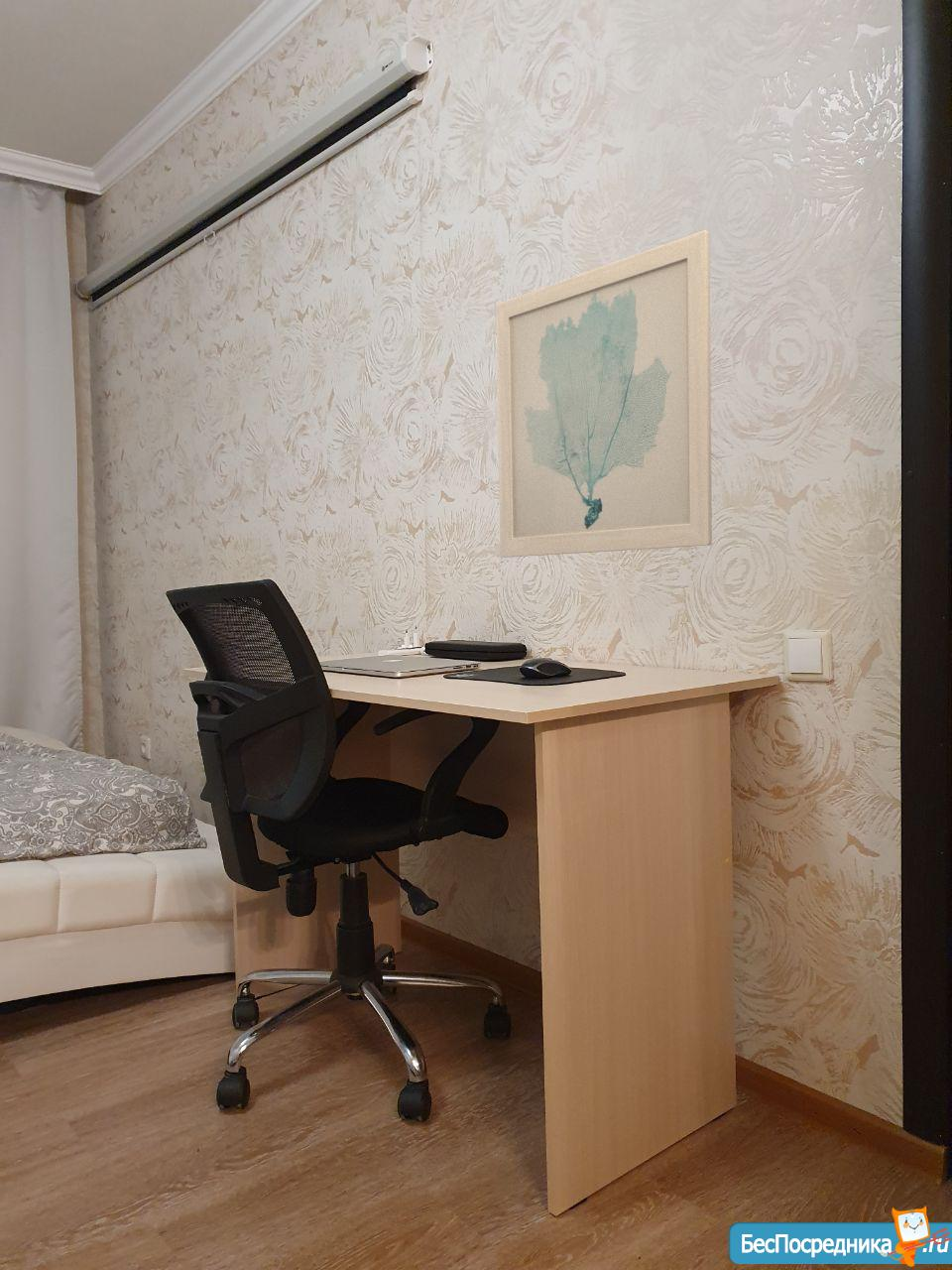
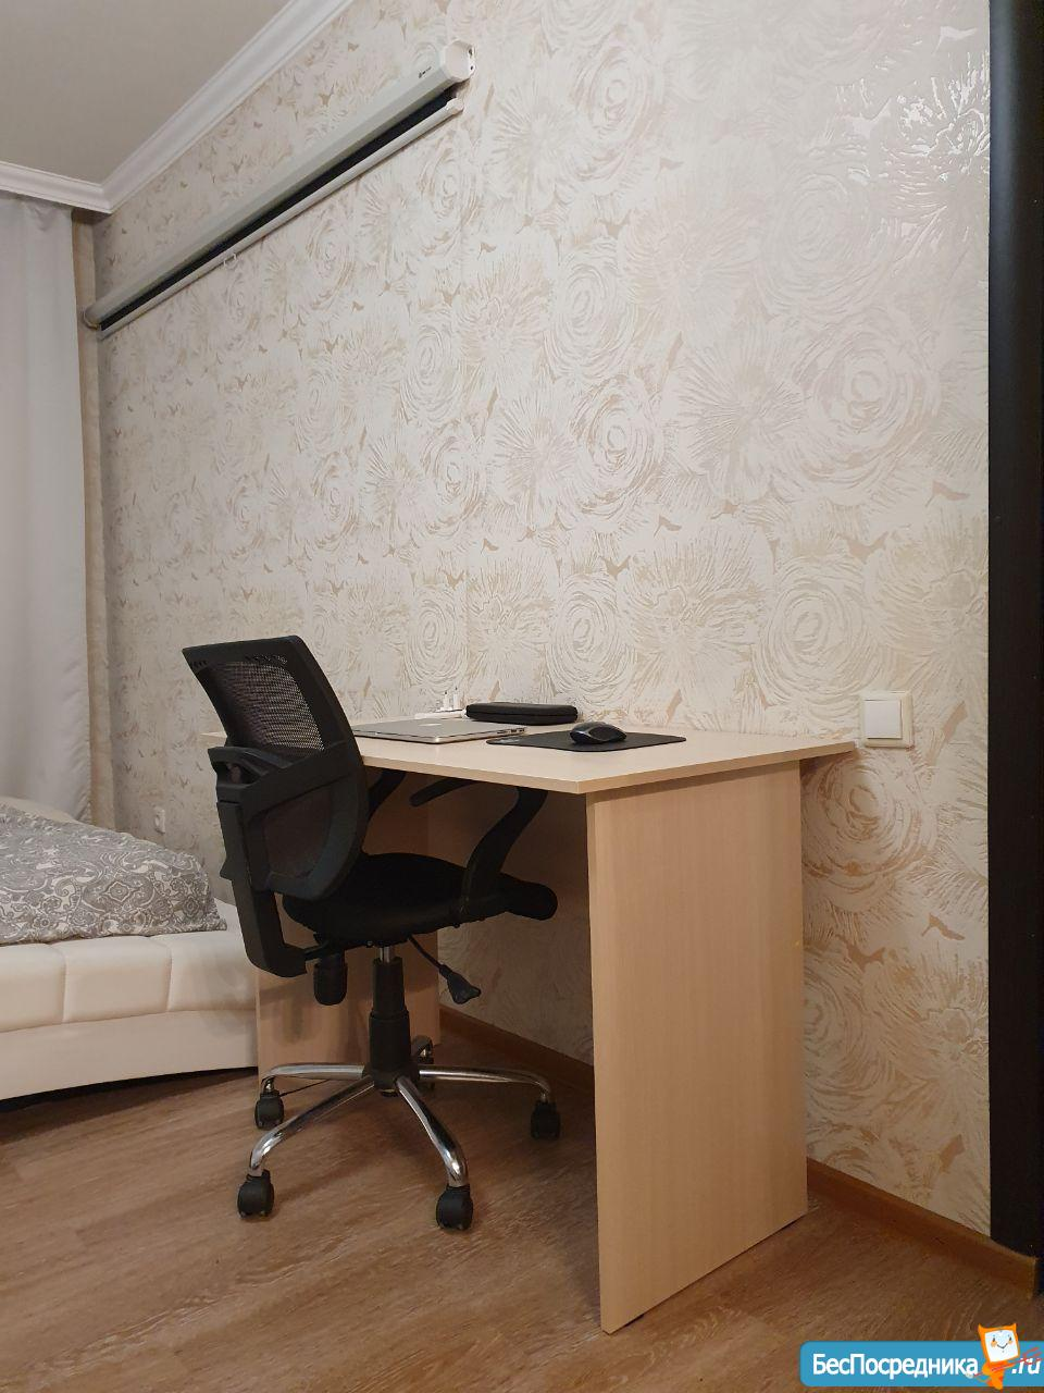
- wall art [495,229,713,559]
